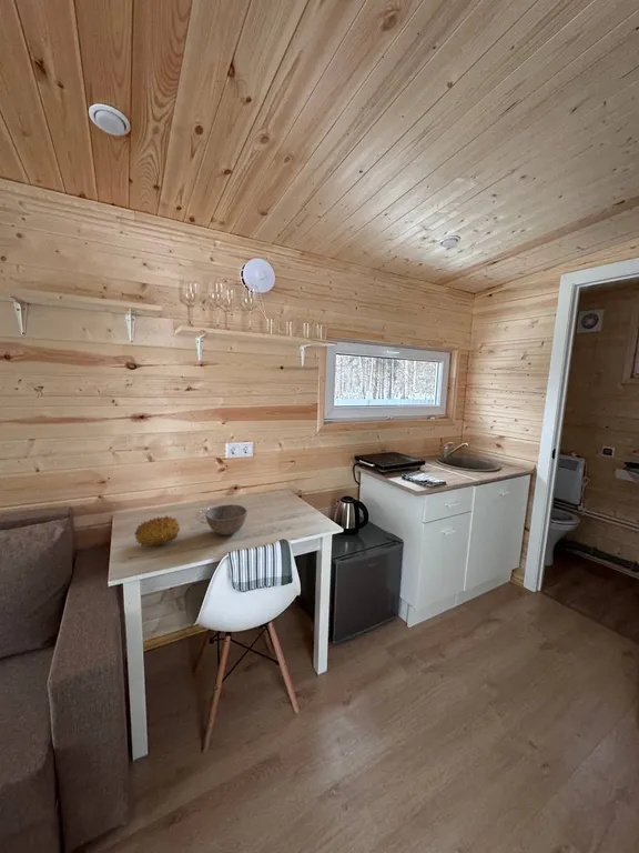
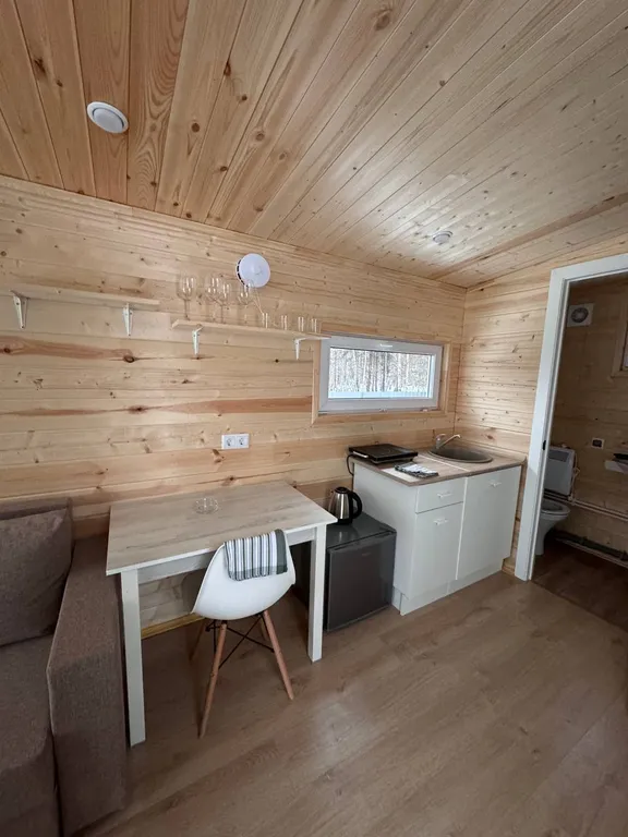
- fruit [133,514,181,548]
- bowl [204,503,248,536]
